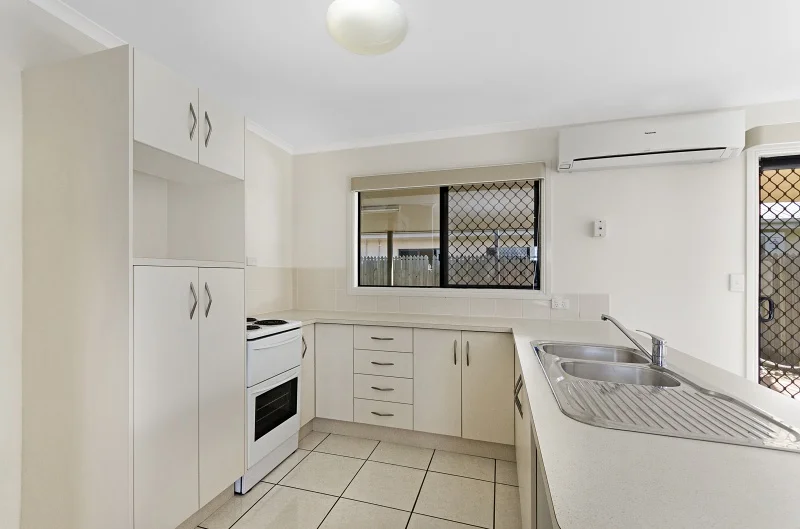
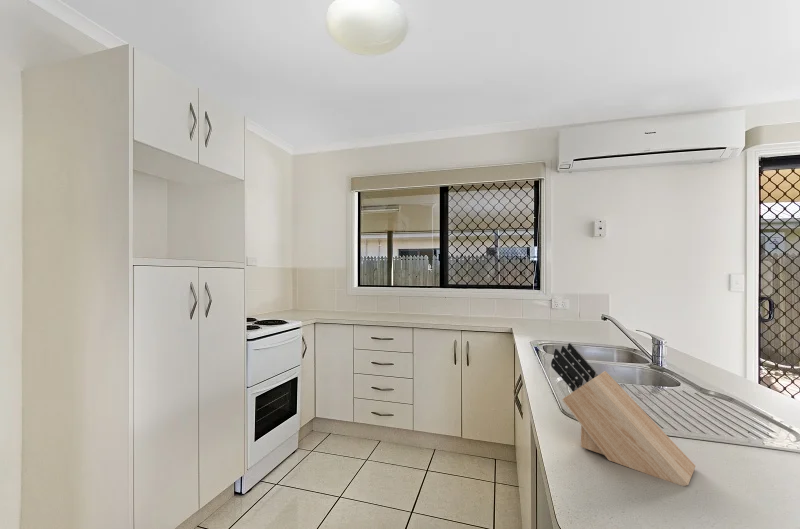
+ knife block [550,342,696,487]
